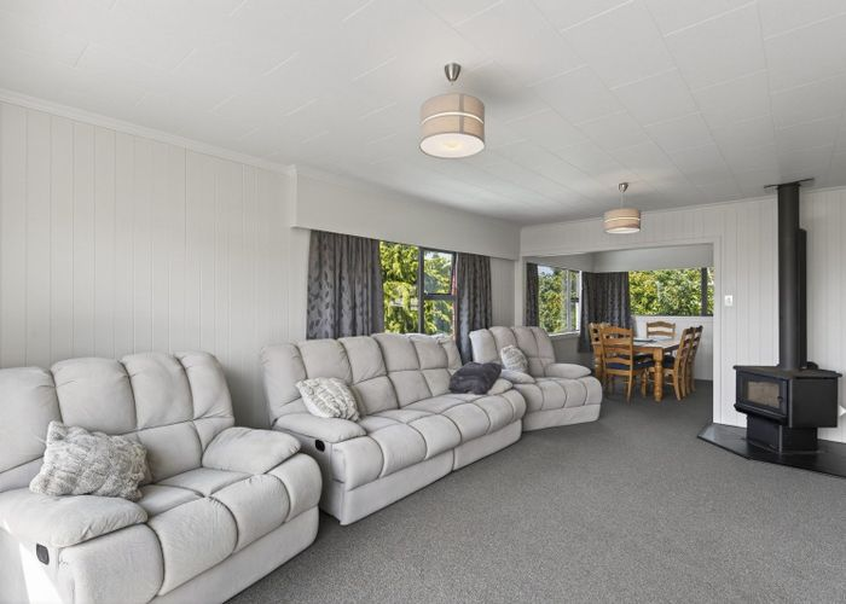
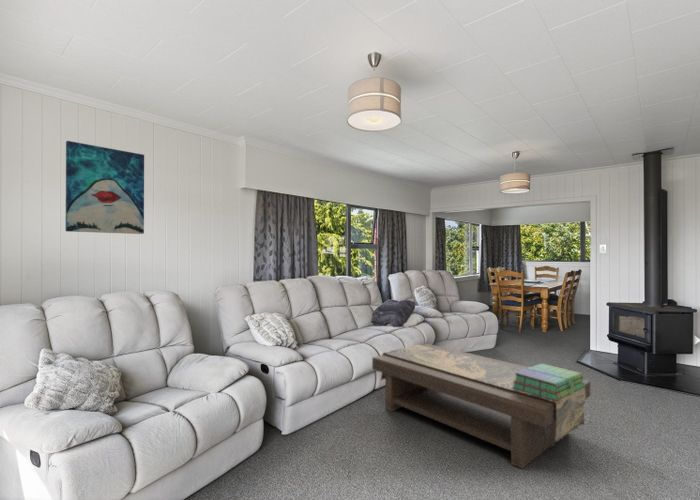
+ stack of books [512,363,585,401]
+ wall art [65,140,145,235]
+ coffee table [371,343,591,469]
